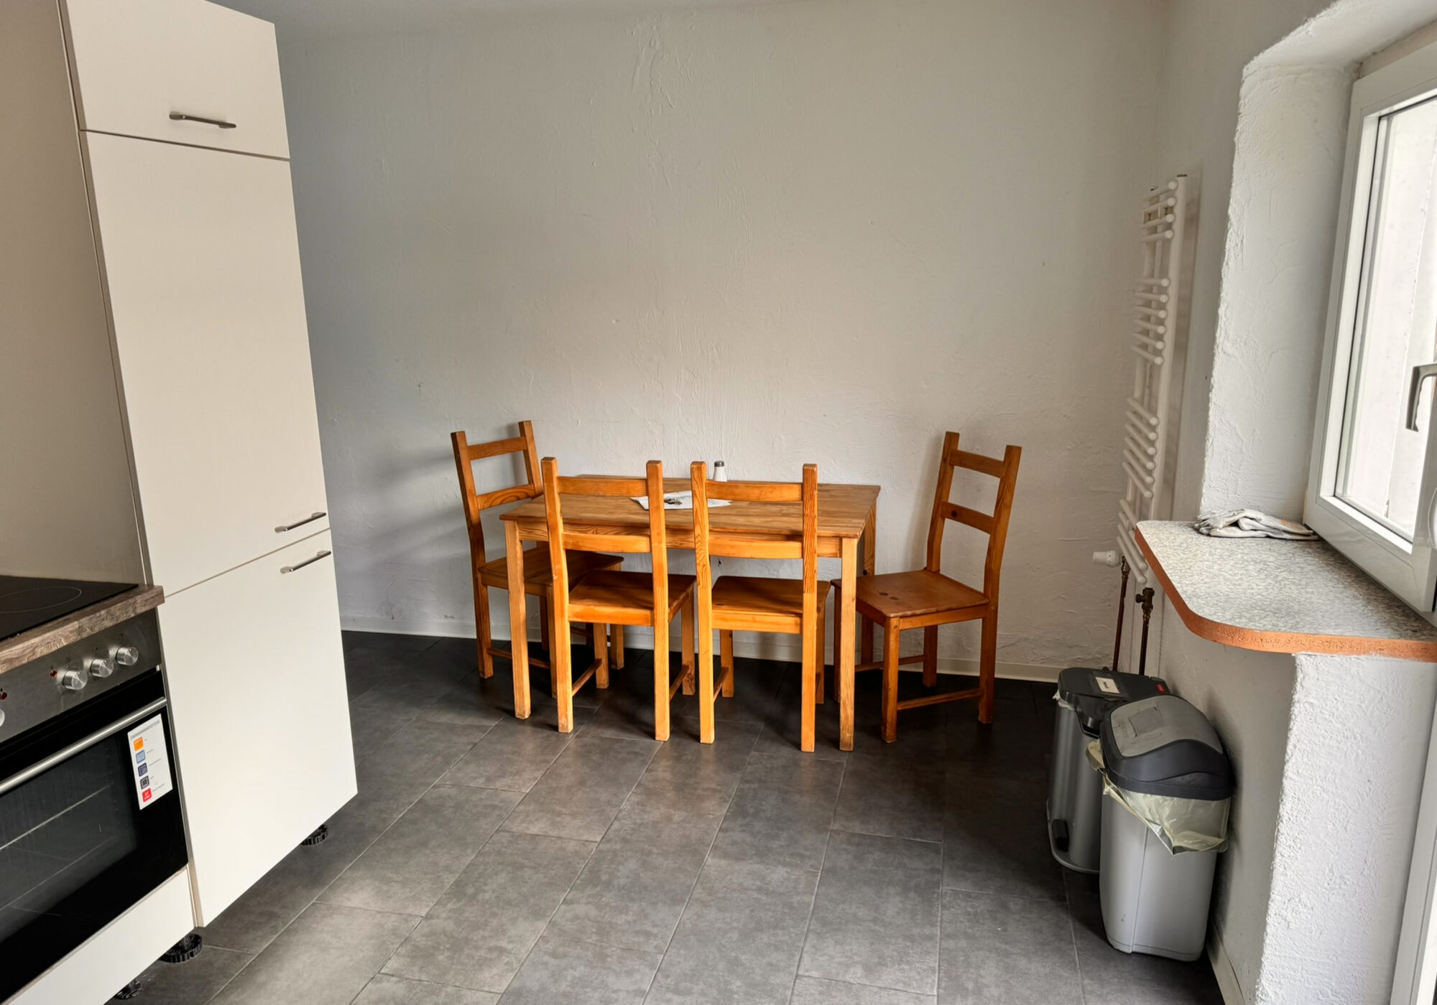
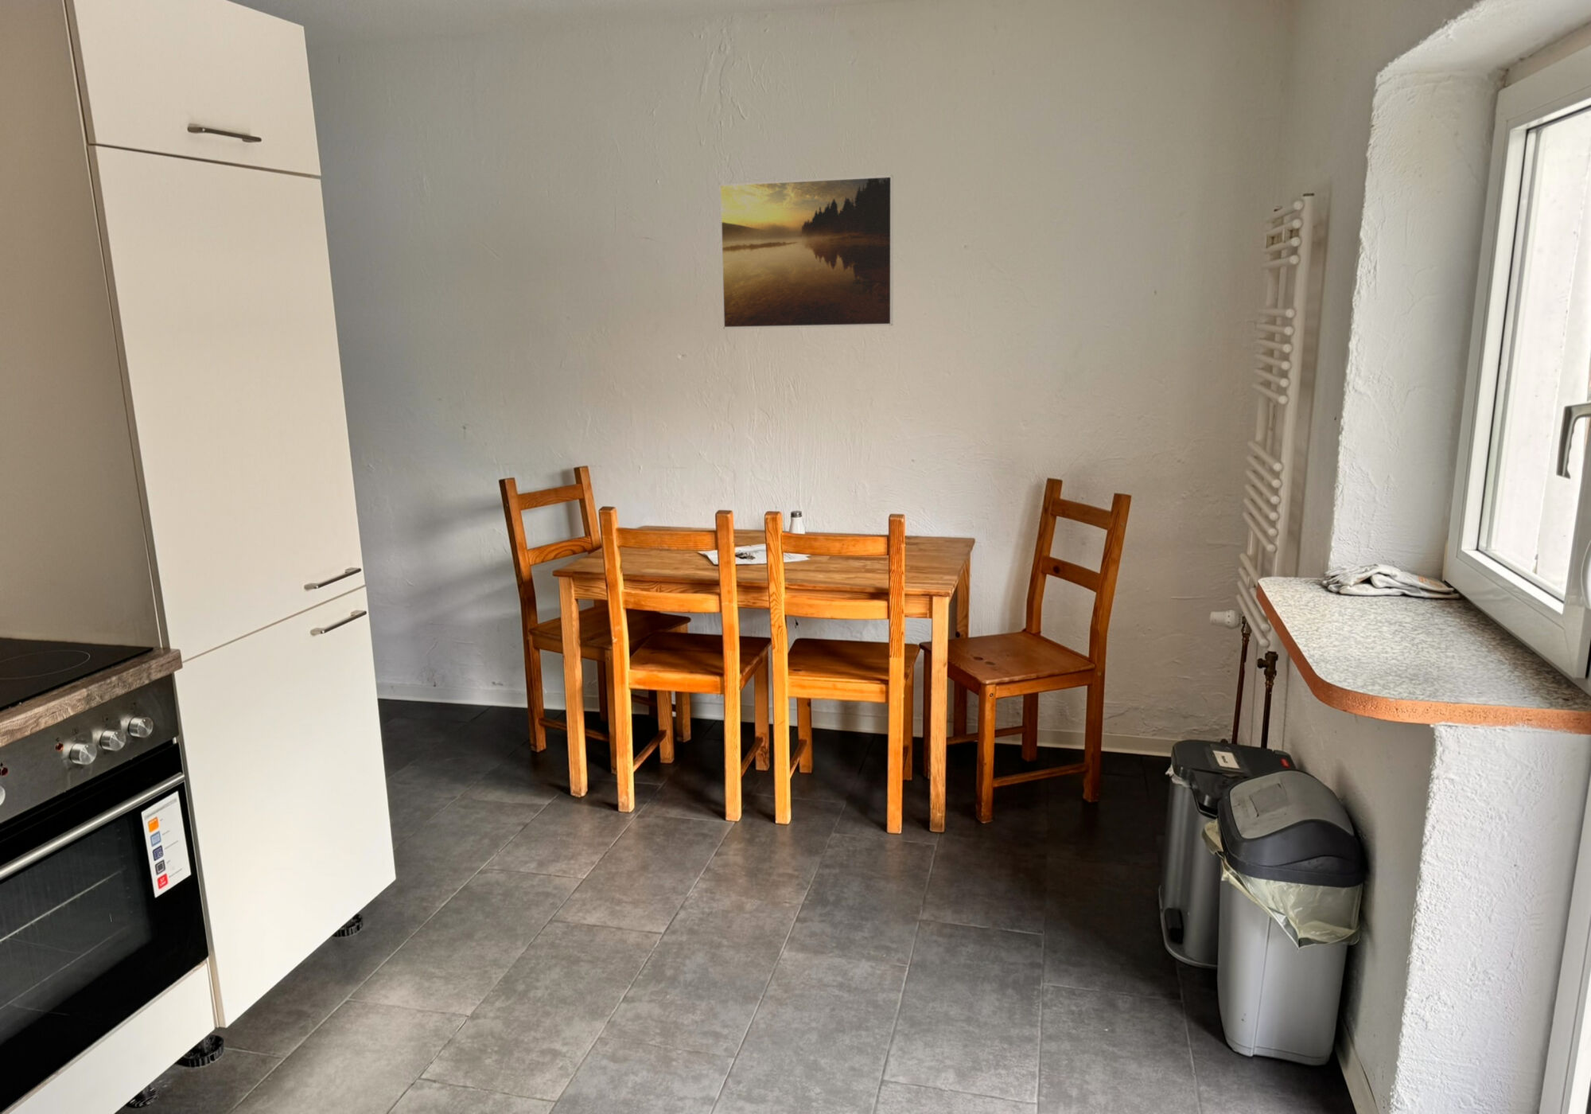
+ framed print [719,174,895,329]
